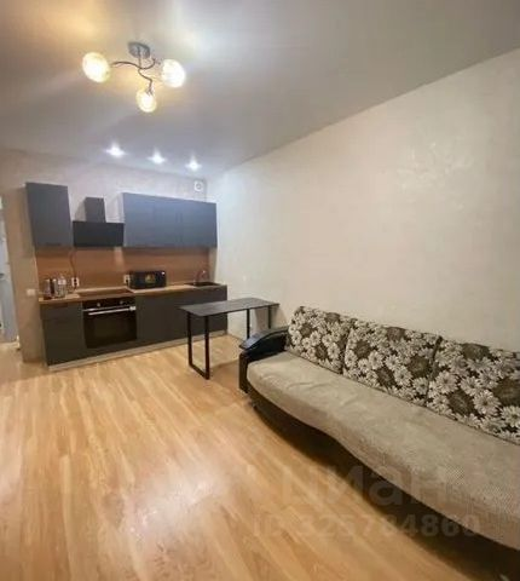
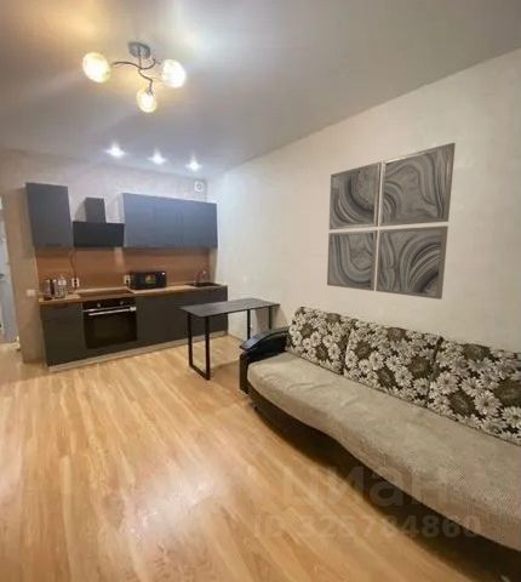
+ wall art [326,142,457,301]
